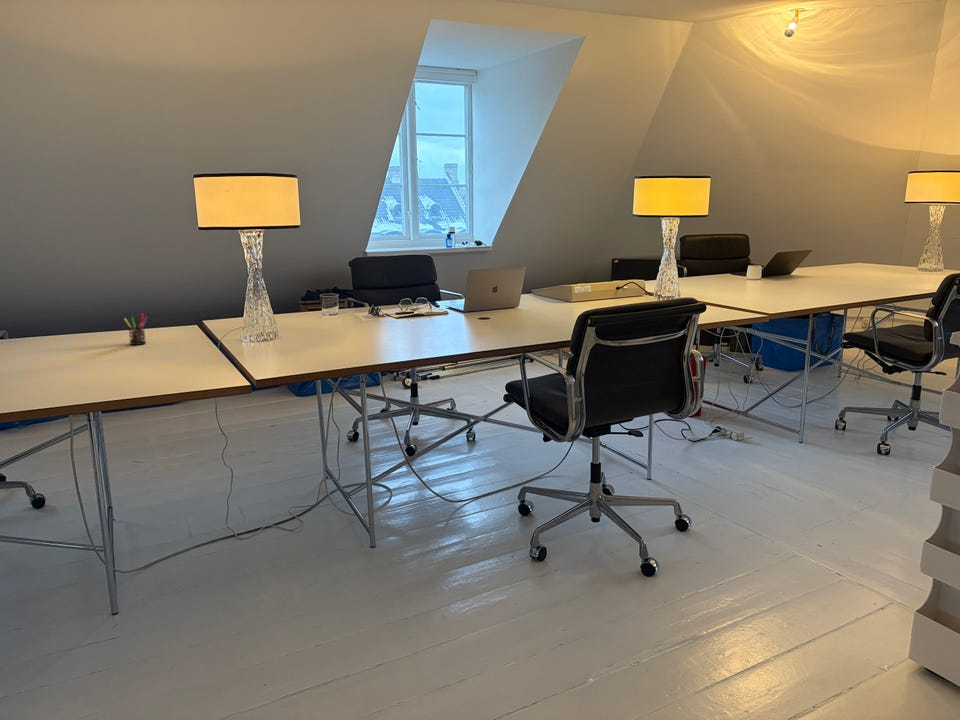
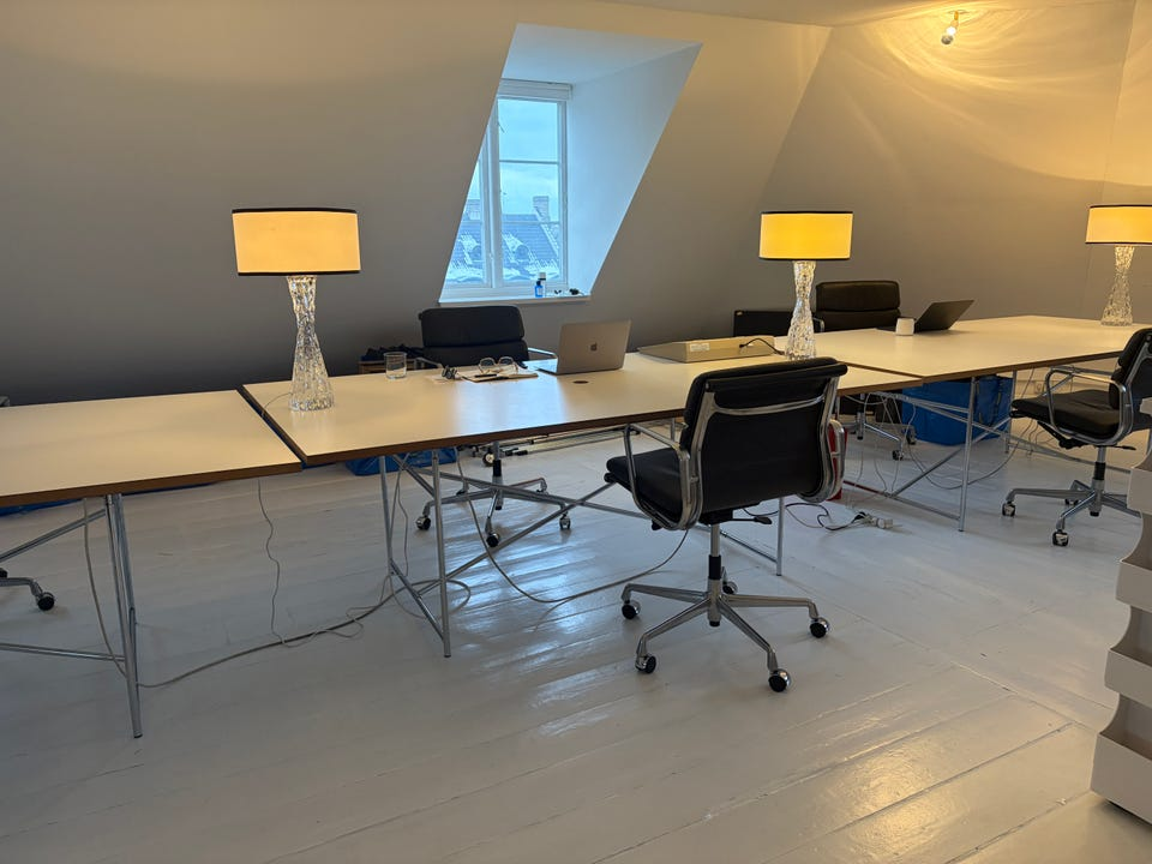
- pen holder [123,312,149,346]
